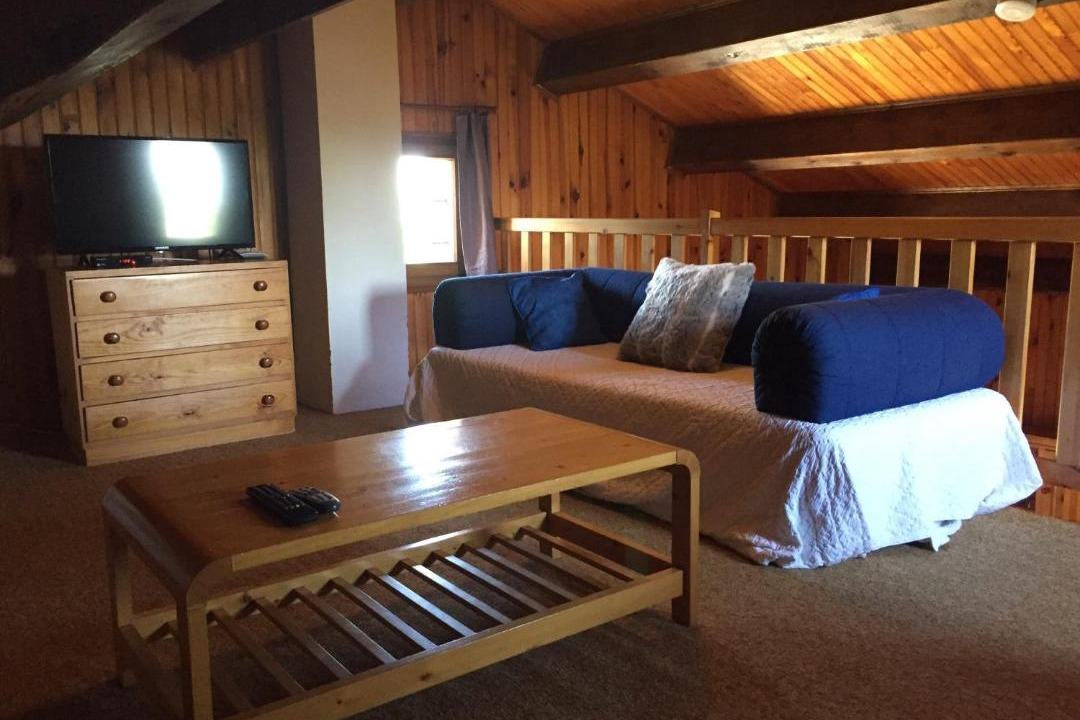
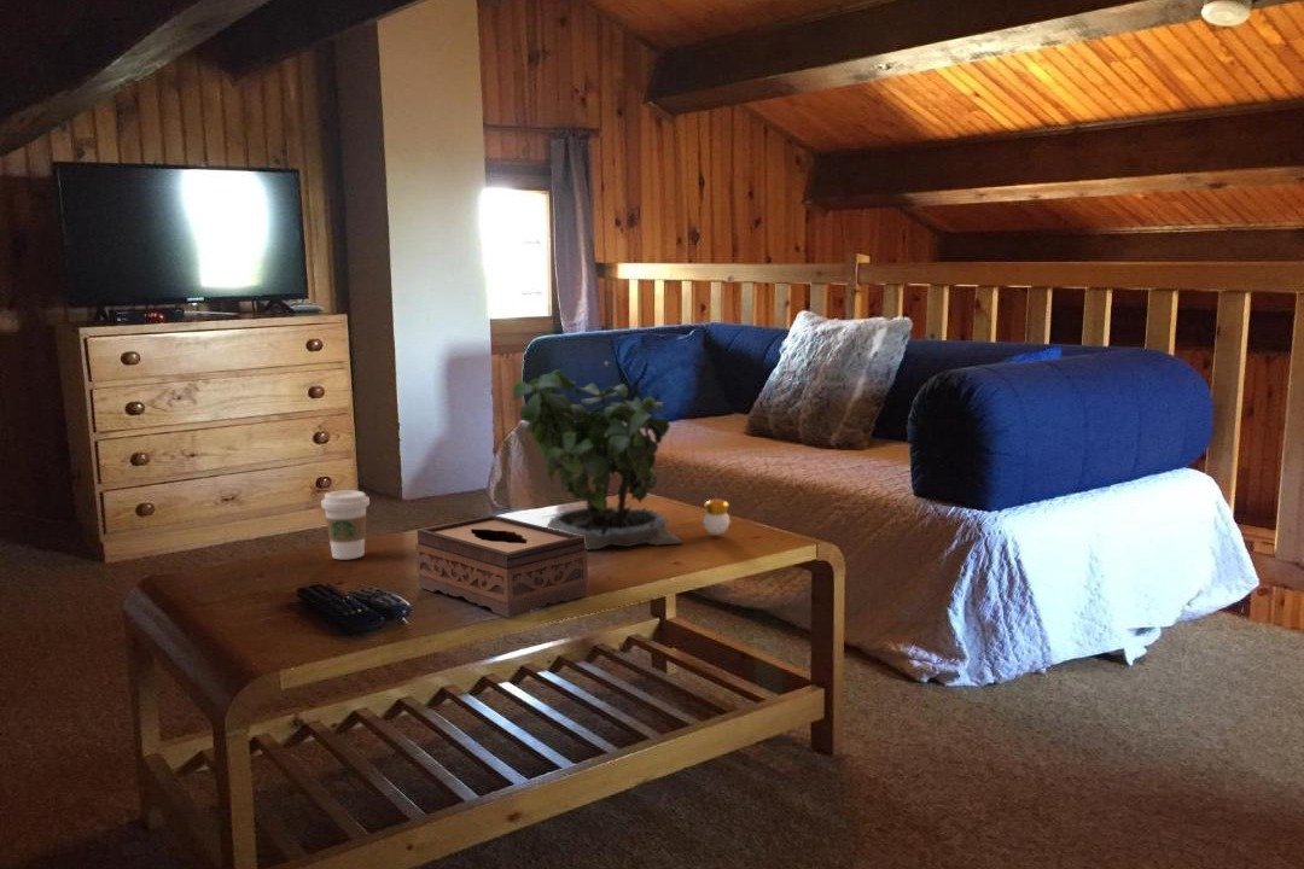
+ coffee cup [320,489,371,560]
+ potted plant [511,361,683,550]
+ tissue box [415,514,589,618]
+ candle [702,494,732,536]
